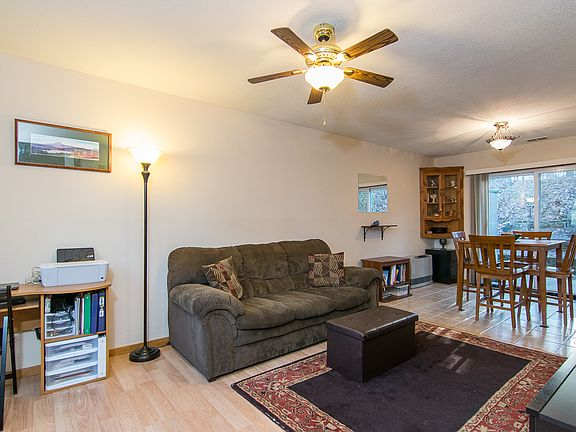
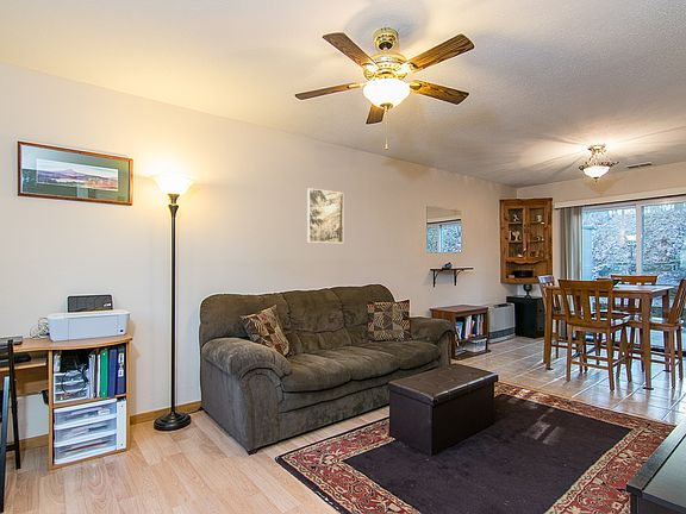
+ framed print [306,187,344,244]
